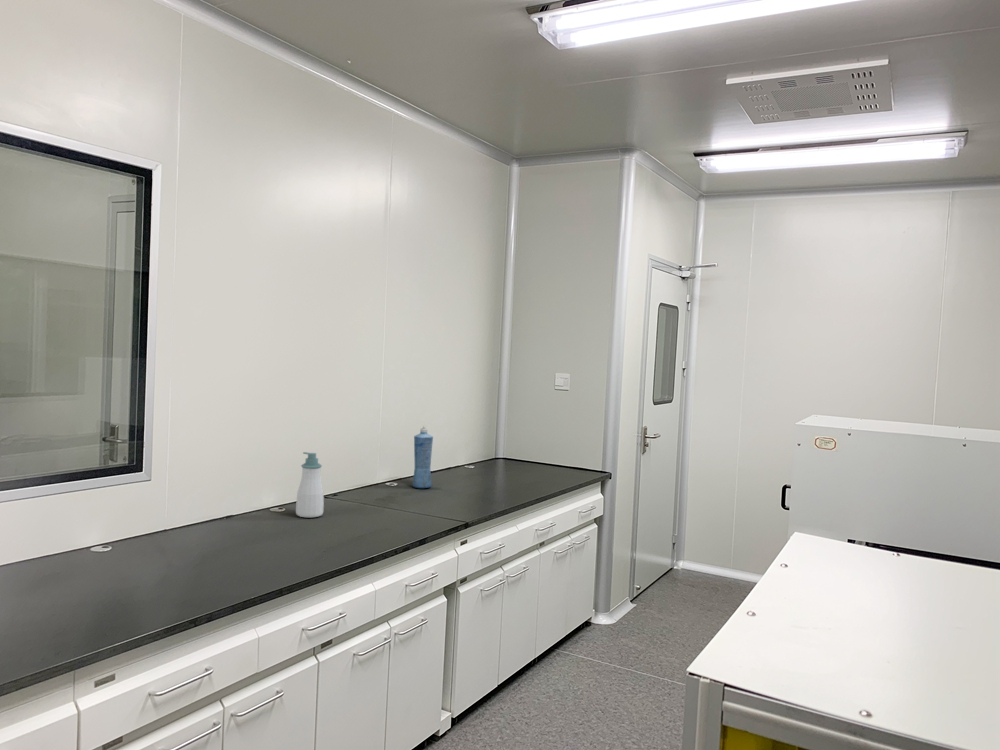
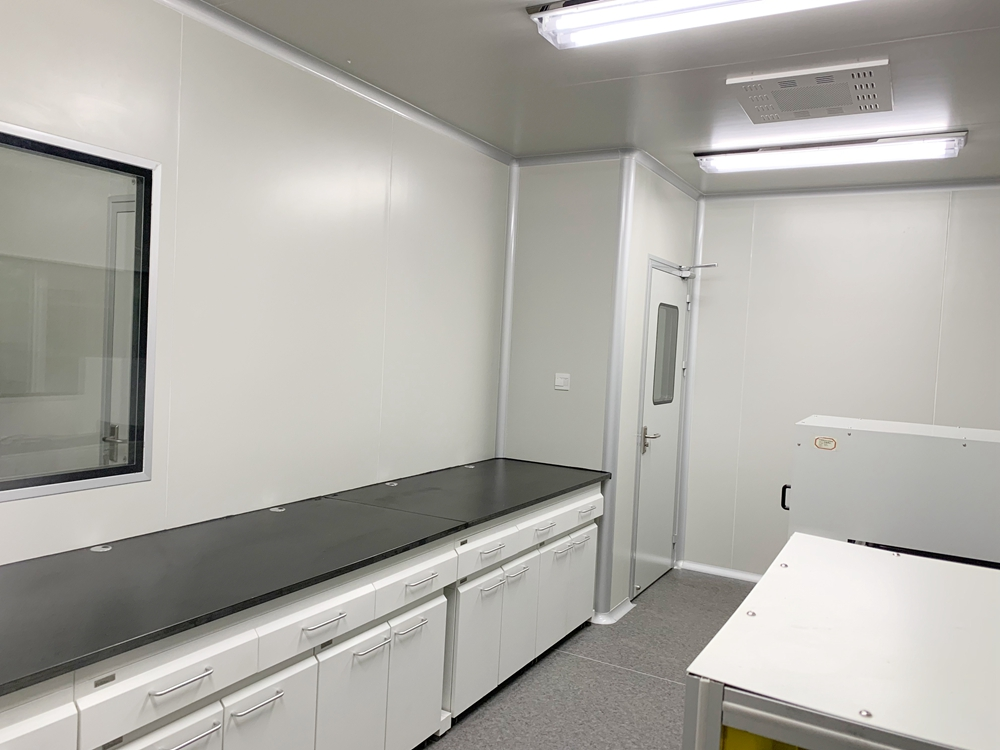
- soap bottle [295,451,325,518]
- squeeze bottle [411,425,434,489]
